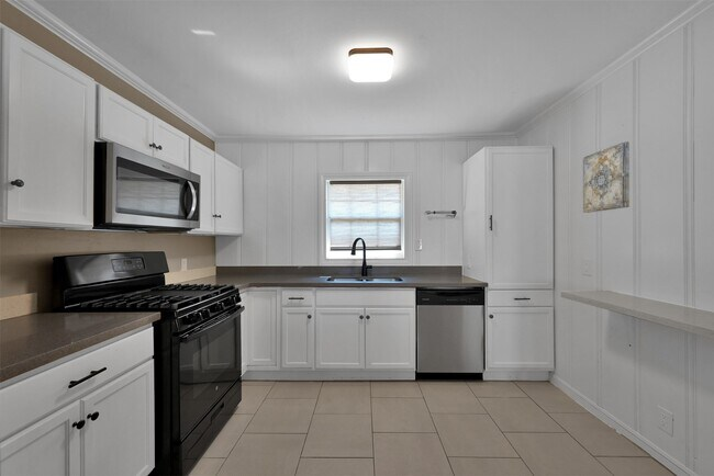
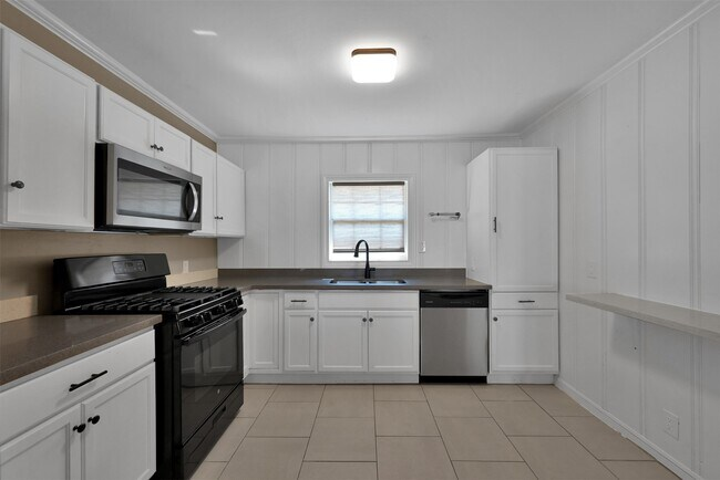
- wall art [582,140,631,214]
